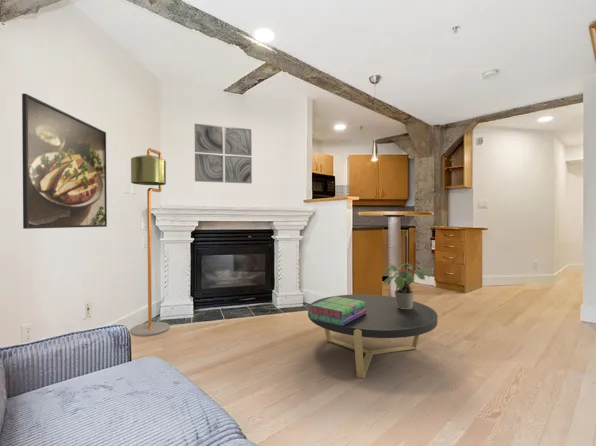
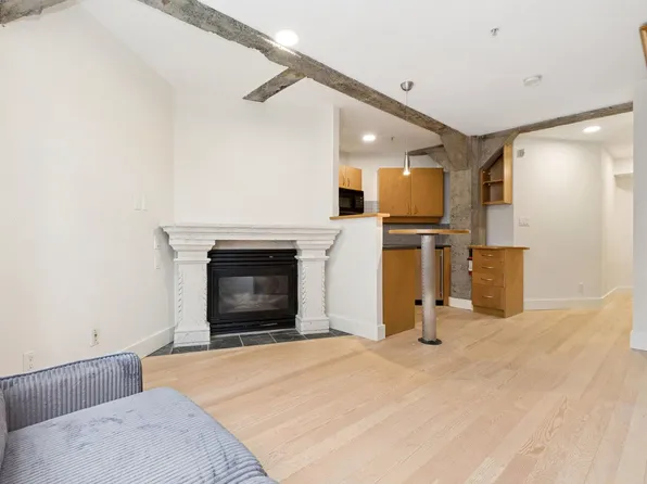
- floor lamp [129,147,170,337]
- stack of books [309,295,367,326]
- potted plant [382,262,431,309]
- wall art [194,123,253,185]
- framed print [21,93,108,230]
- coffee table [307,293,439,379]
